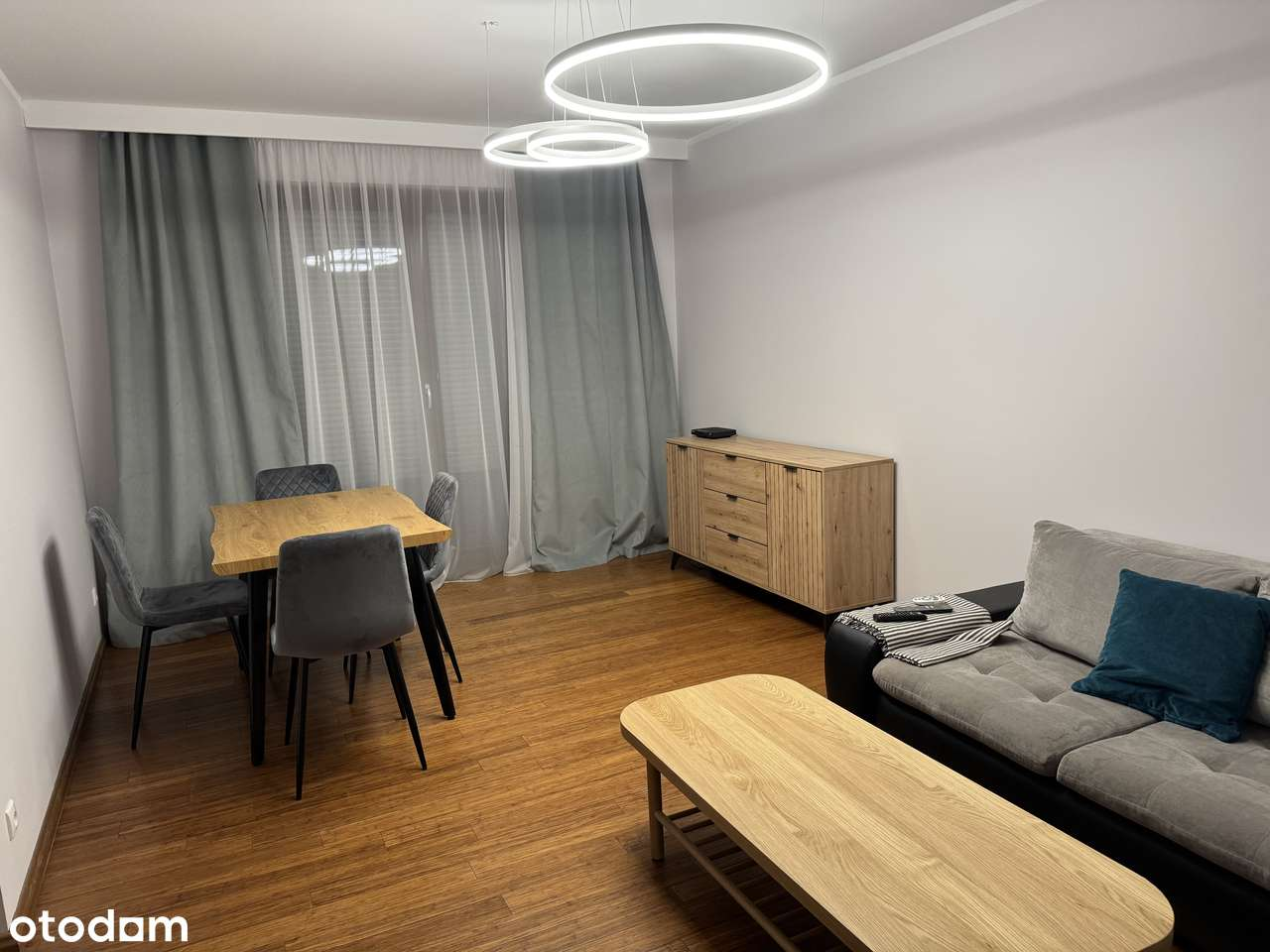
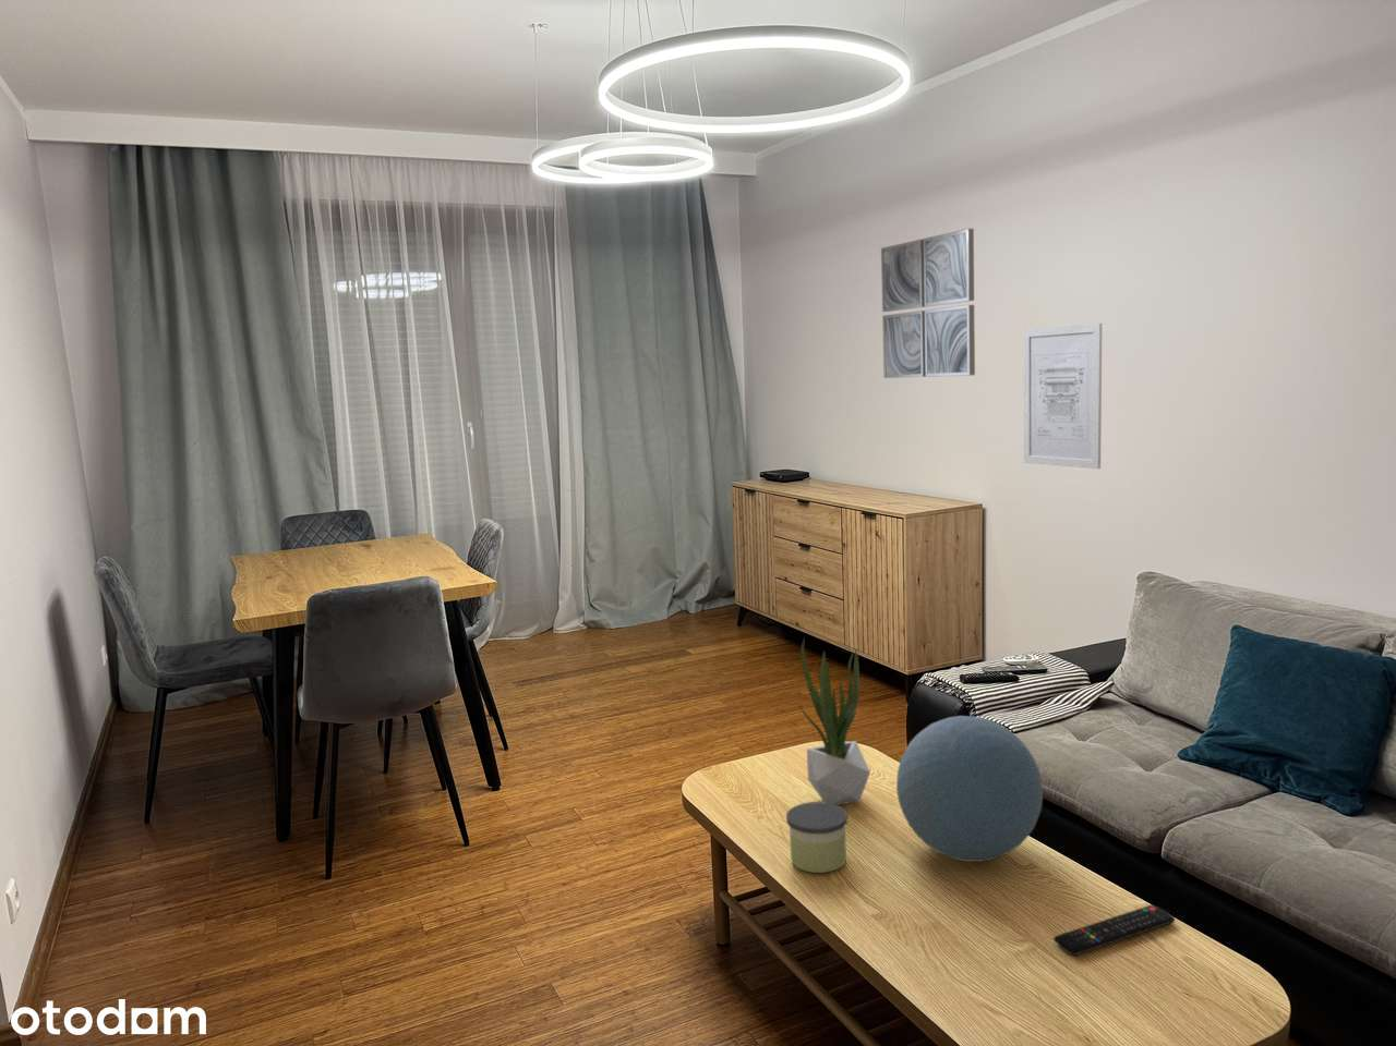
+ candle [785,801,849,873]
+ wall art [880,227,976,379]
+ remote control [1053,903,1176,956]
+ wall art [1023,323,1103,469]
+ potted plant [797,636,872,806]
+ decorative orb [896,715,1044,863]
